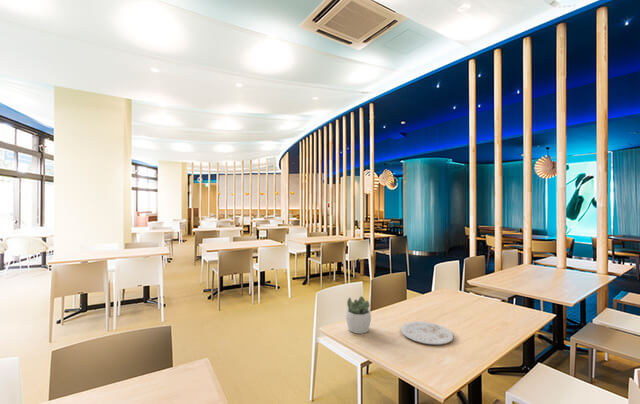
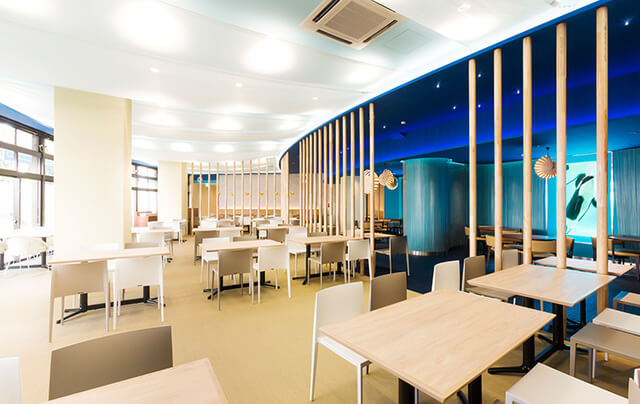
- succulent plant [345,295,372,335]
- plate [400,321,454,345]
